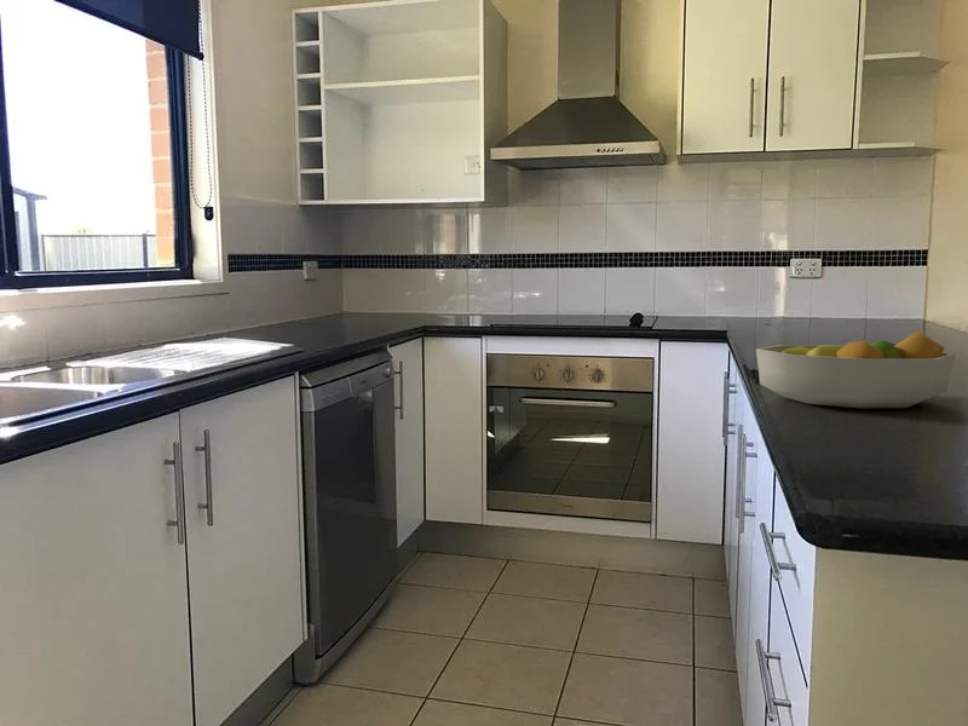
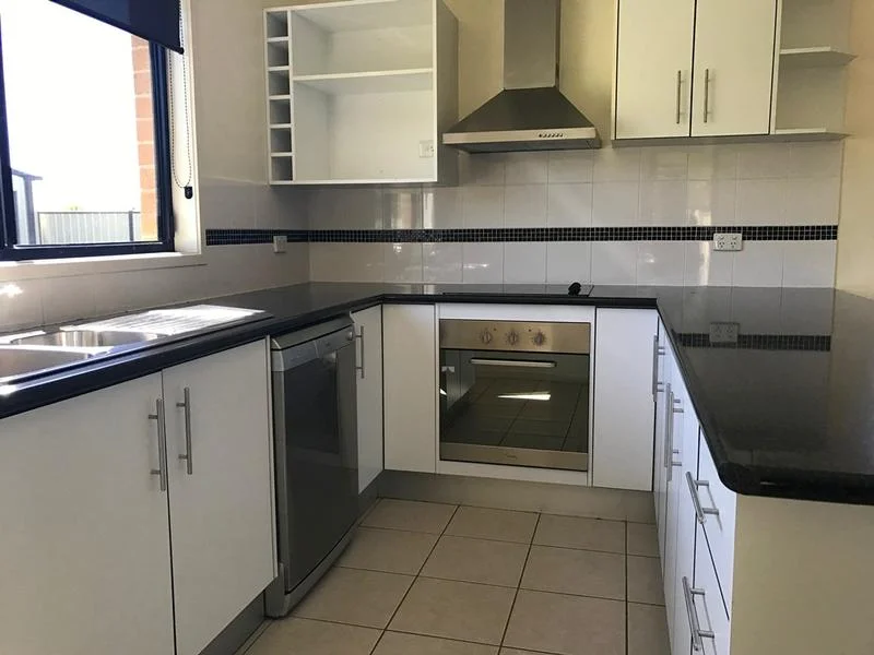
- fruit bowl [755,329,957,409]
